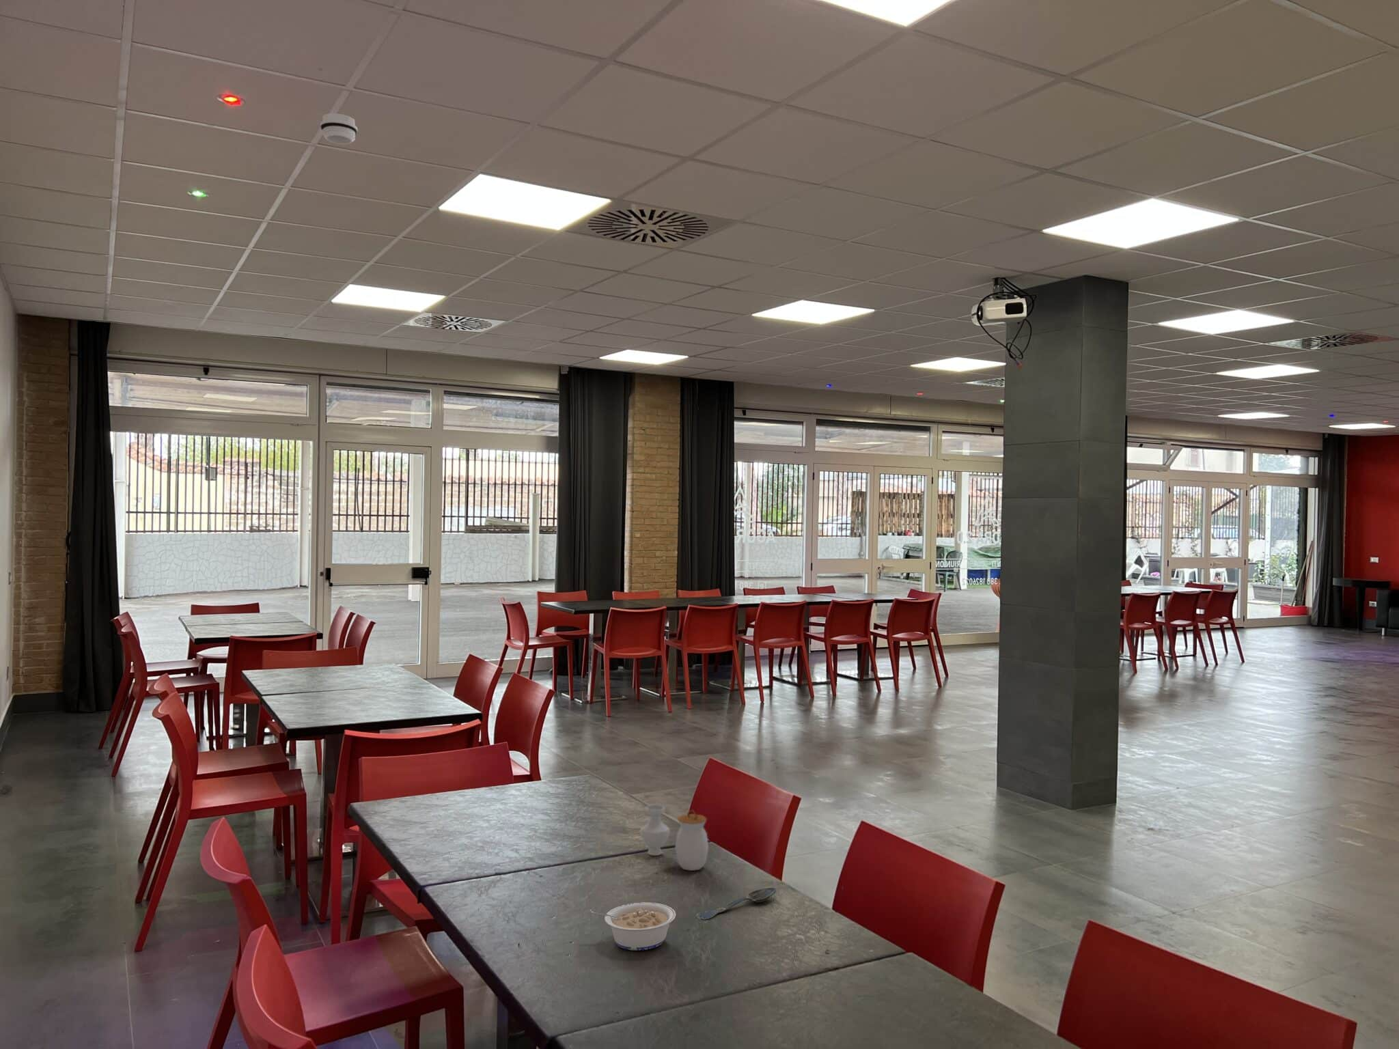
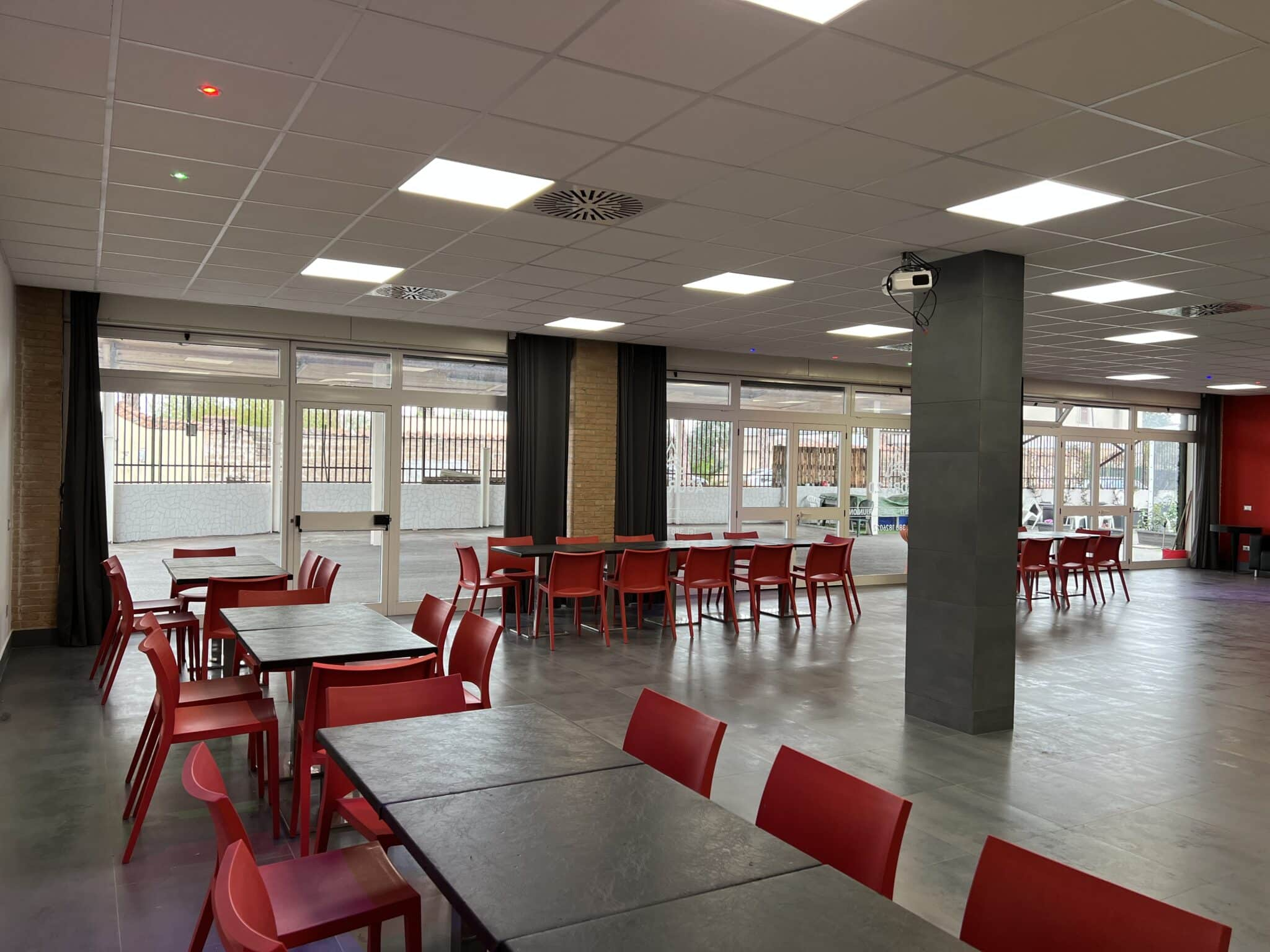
- smoke detector [319,112,358,144]
- jar [639,803,709,872]
- legume [590,901,676,951]
- spoon [694,887,777,920]
